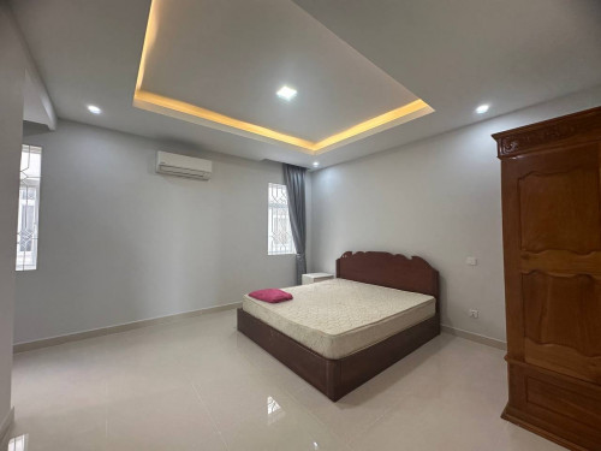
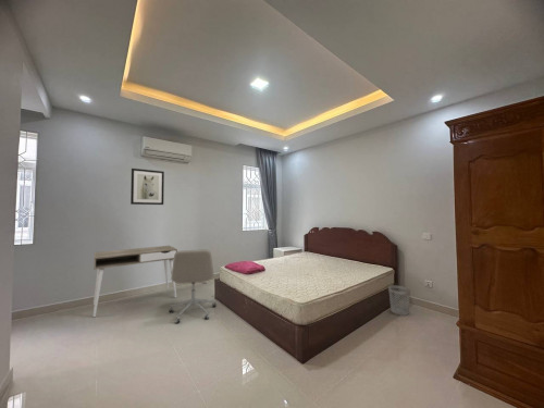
+ desk [92,245,178,318]
+ wall art [129,168,165,206]
+ office chair [168,249,218,324]
+ wastebasket [387,285,411,317]
